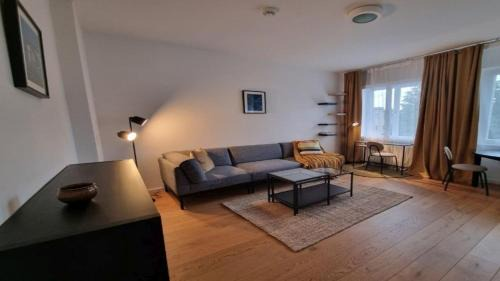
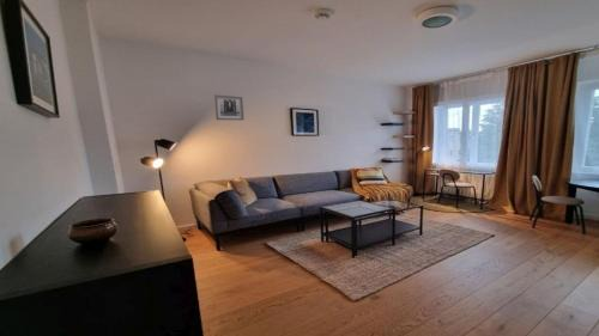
+ wall art [213,93,246,121]
